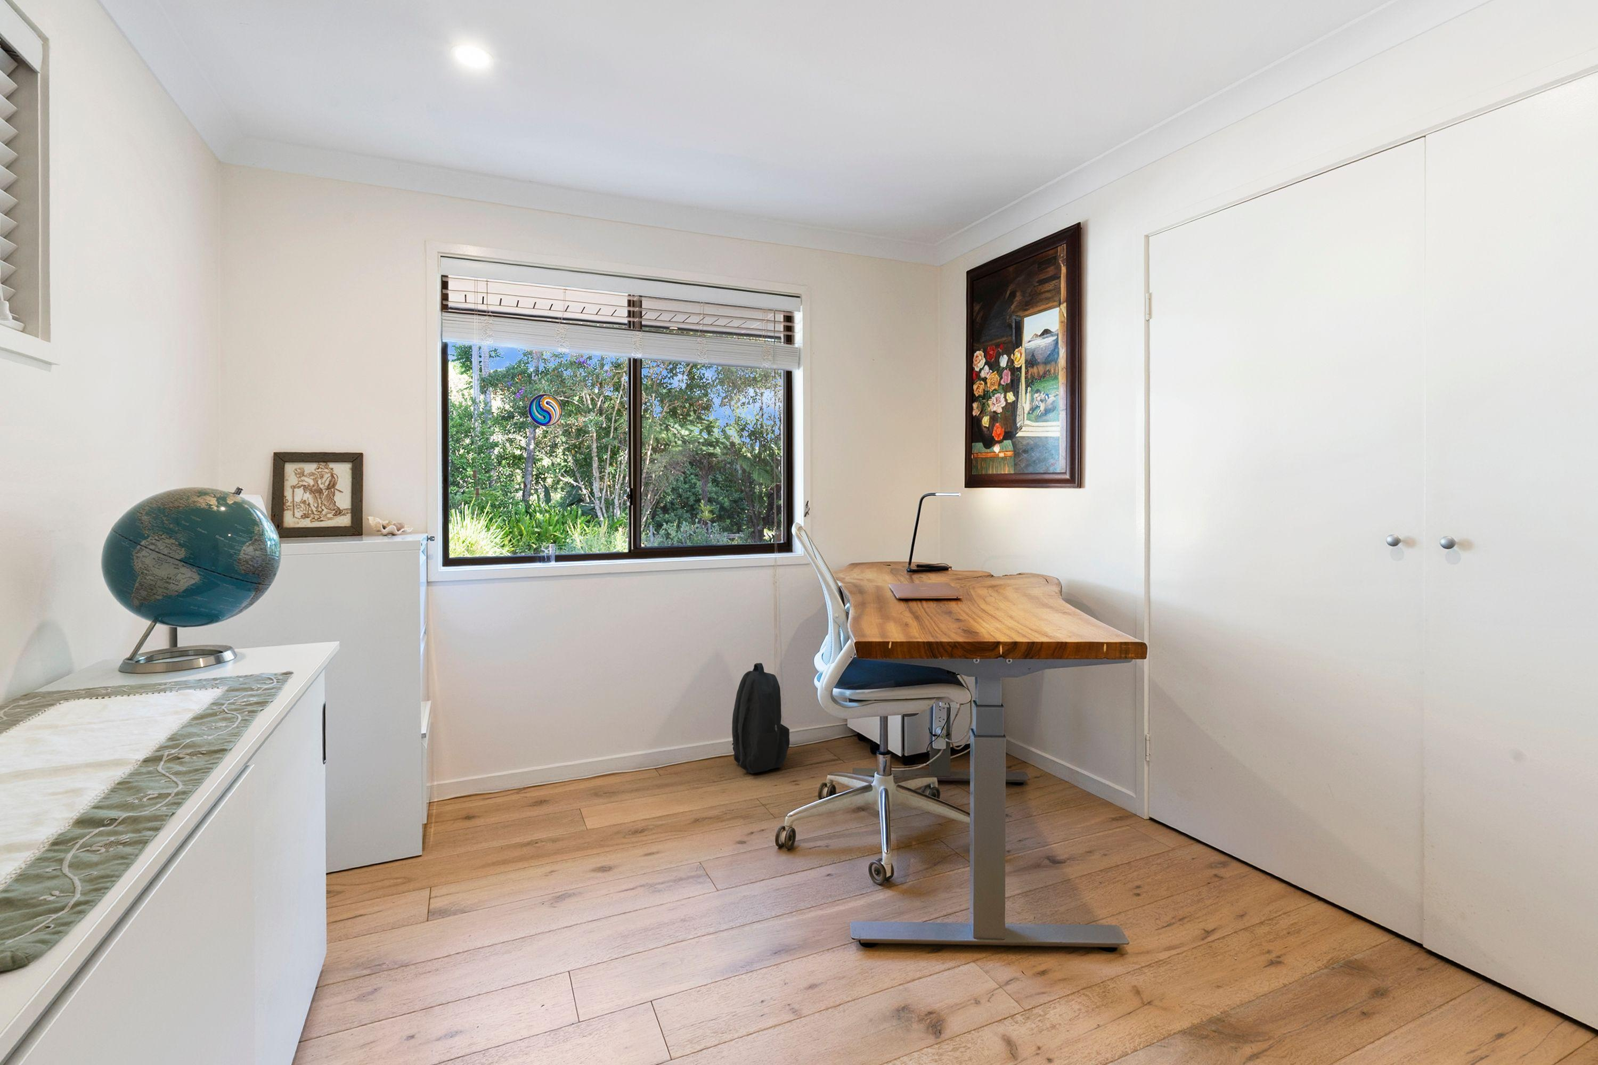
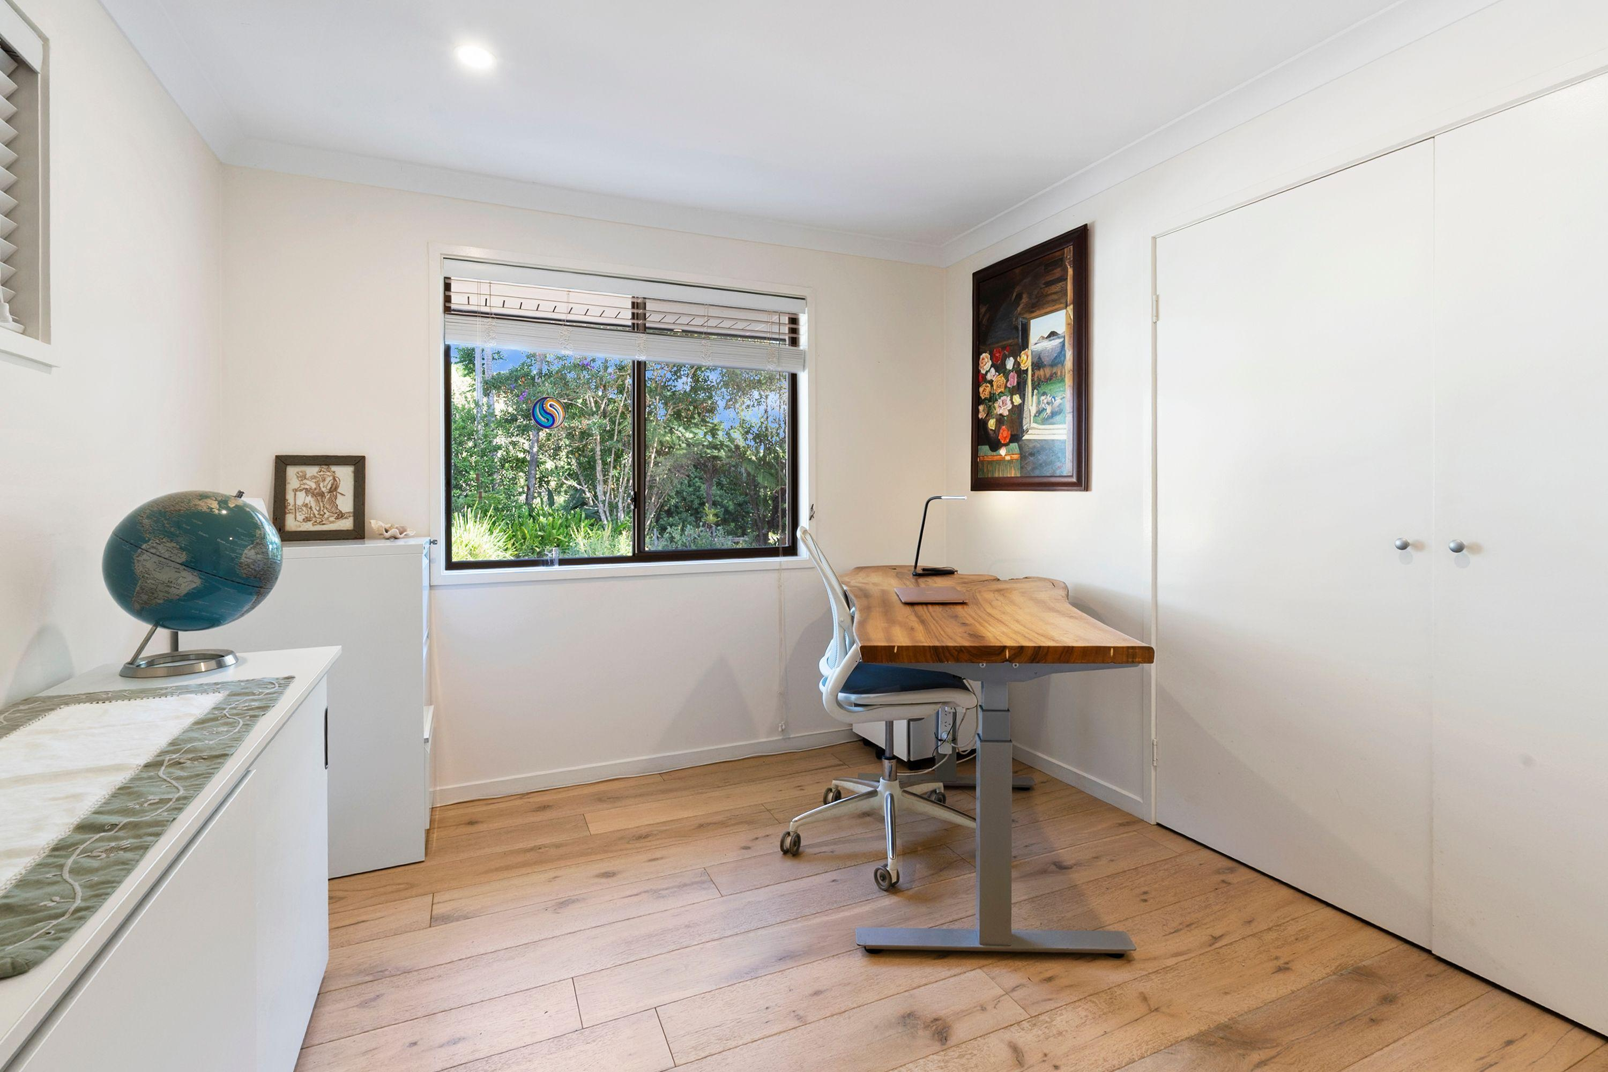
- backpack [731,662,789,774]
